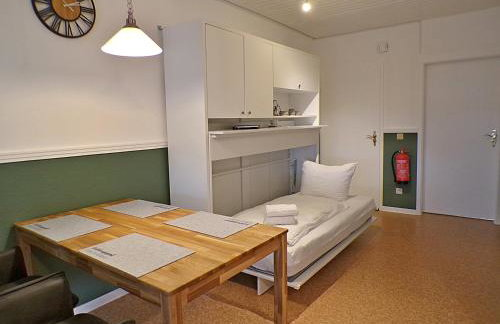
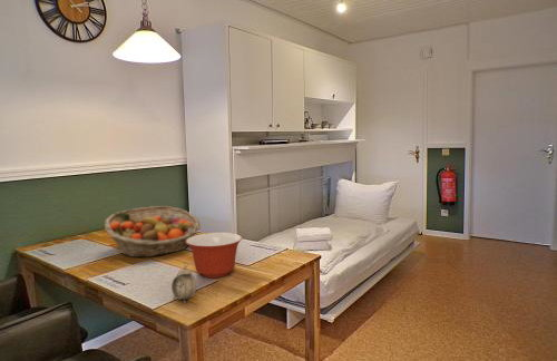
+ alarm clock [170,261,197,305]
+ fruit basket [104,205,202,258]
+ mixing bowl [186,232,243,279]
